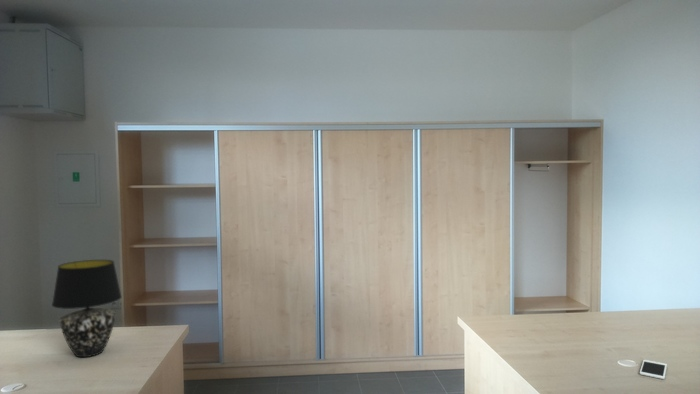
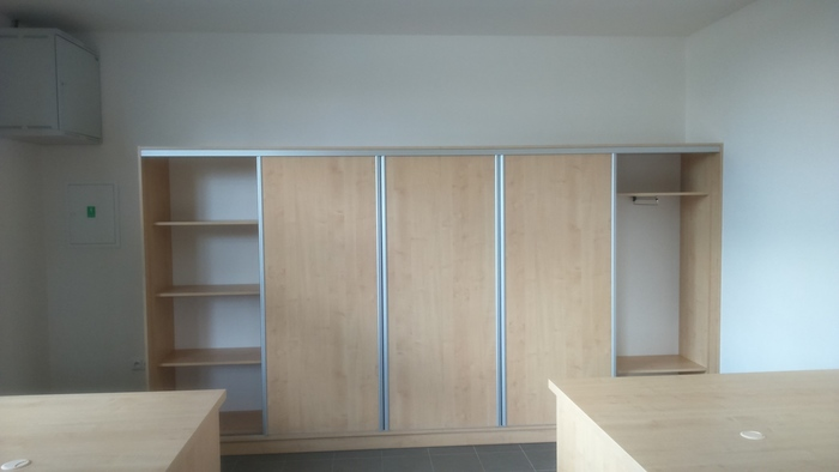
- cell phone [639,359,668,380]
- table lamp [51,259,123,358]
